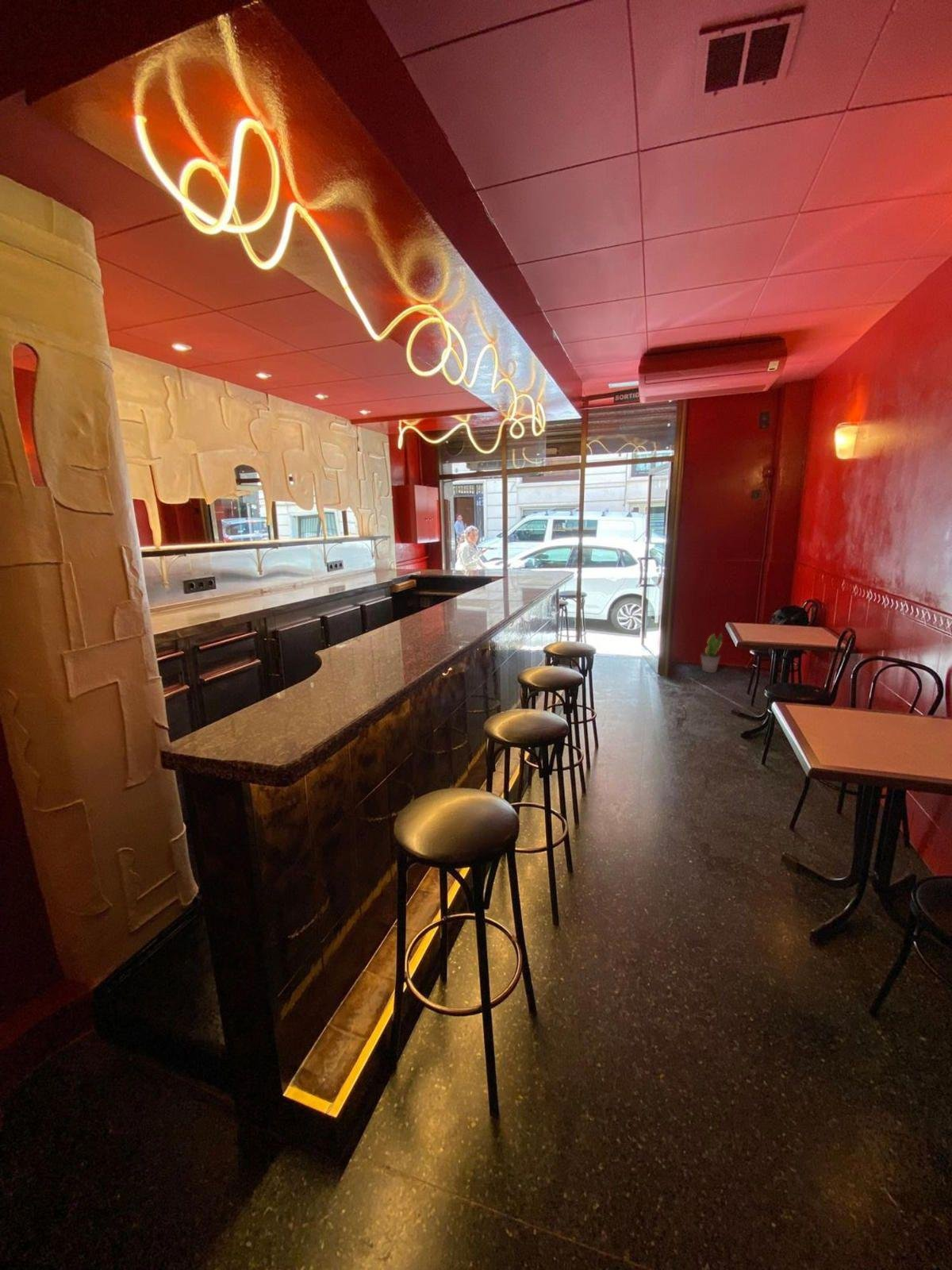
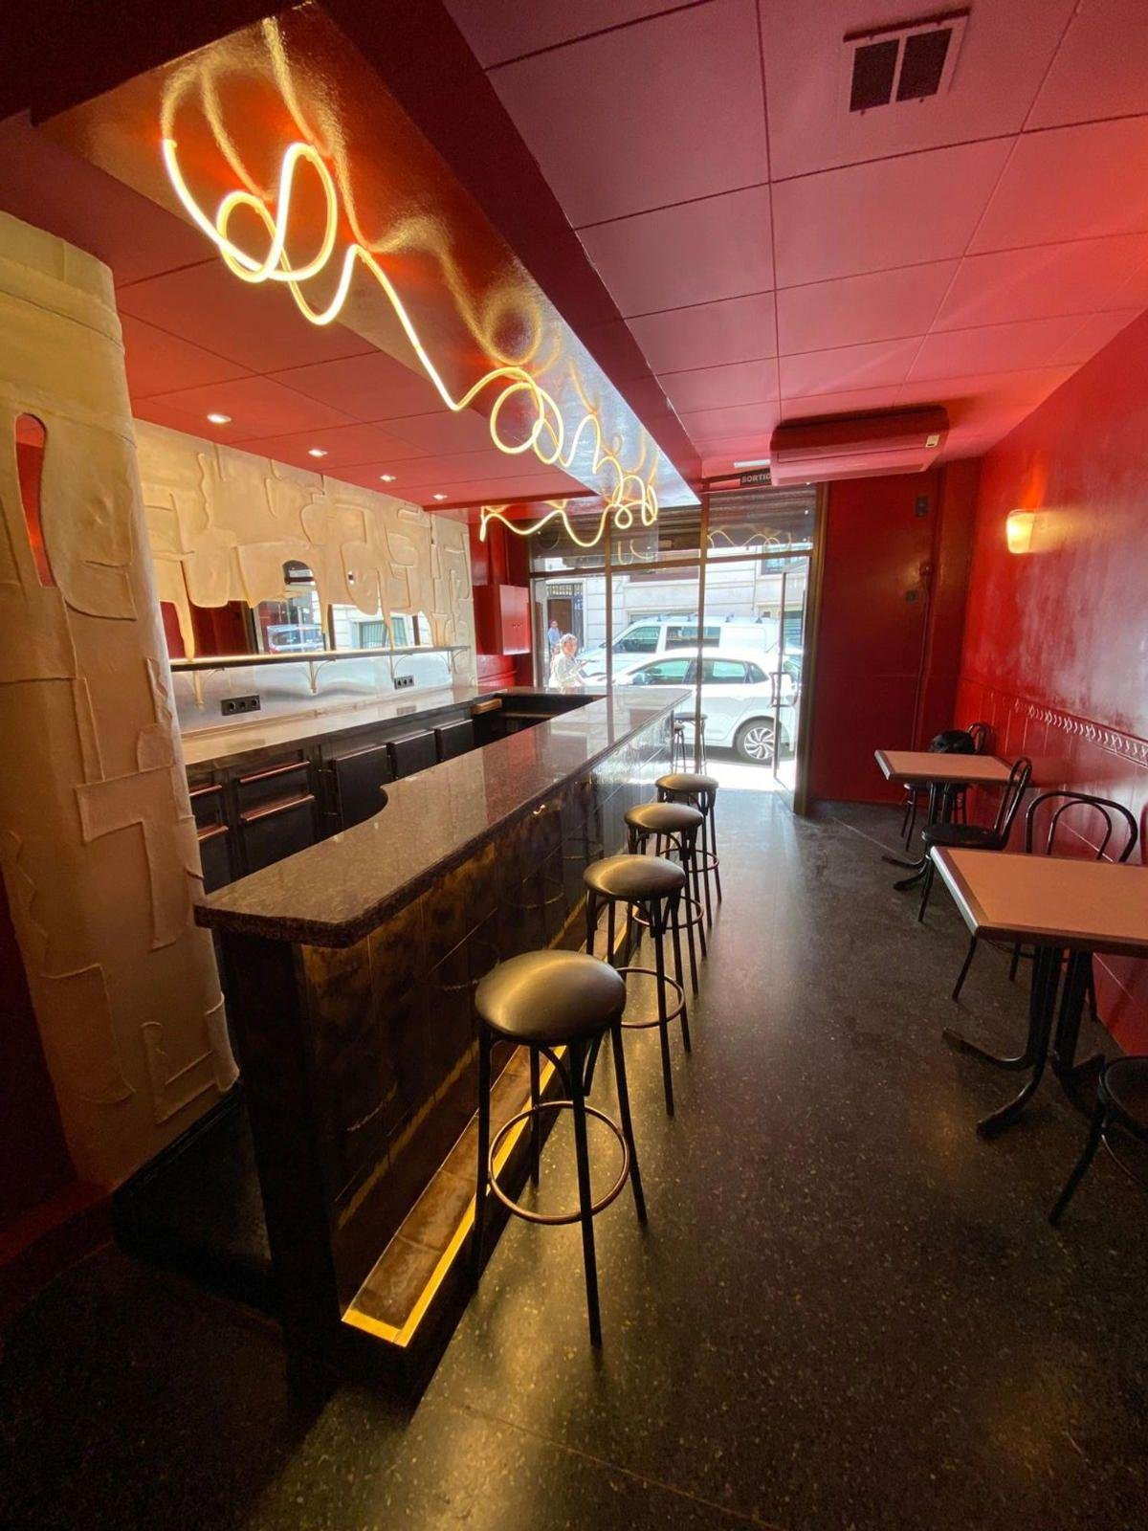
- potted plant [700,633,723,674]
